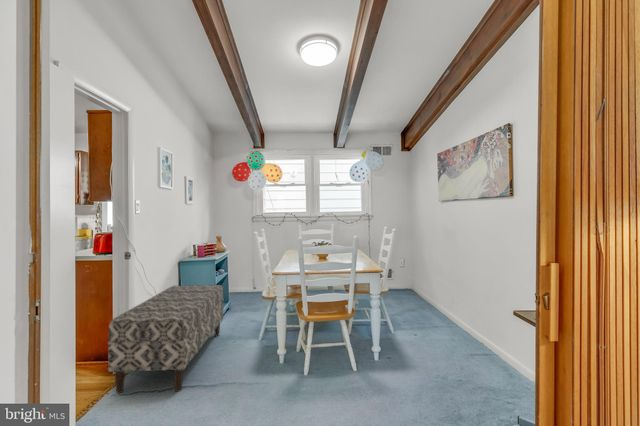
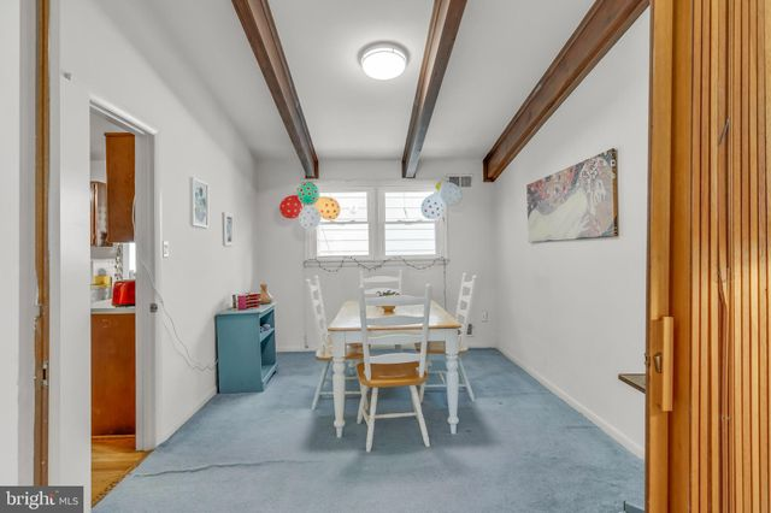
- bench [107,284,225,394]
